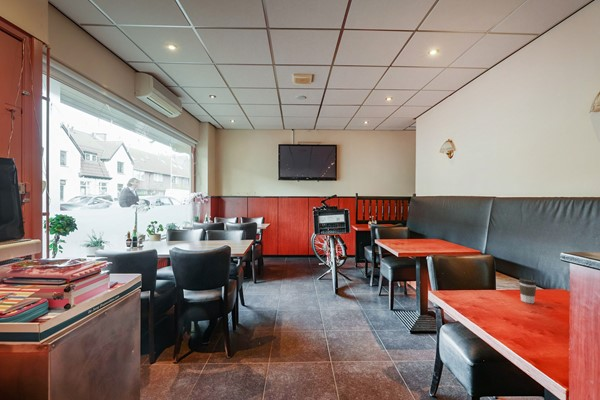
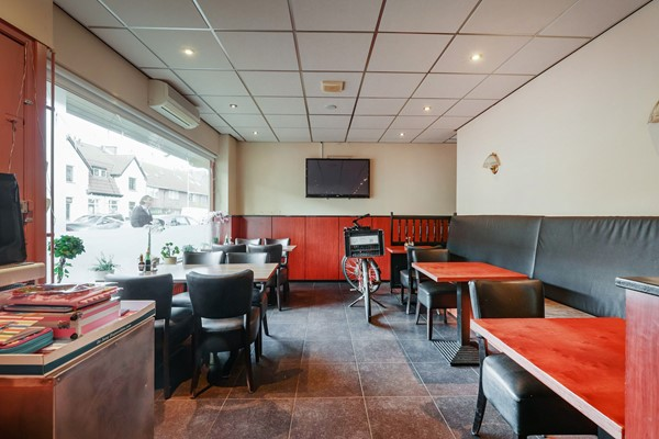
- coffee cup [518,277,538,304]
